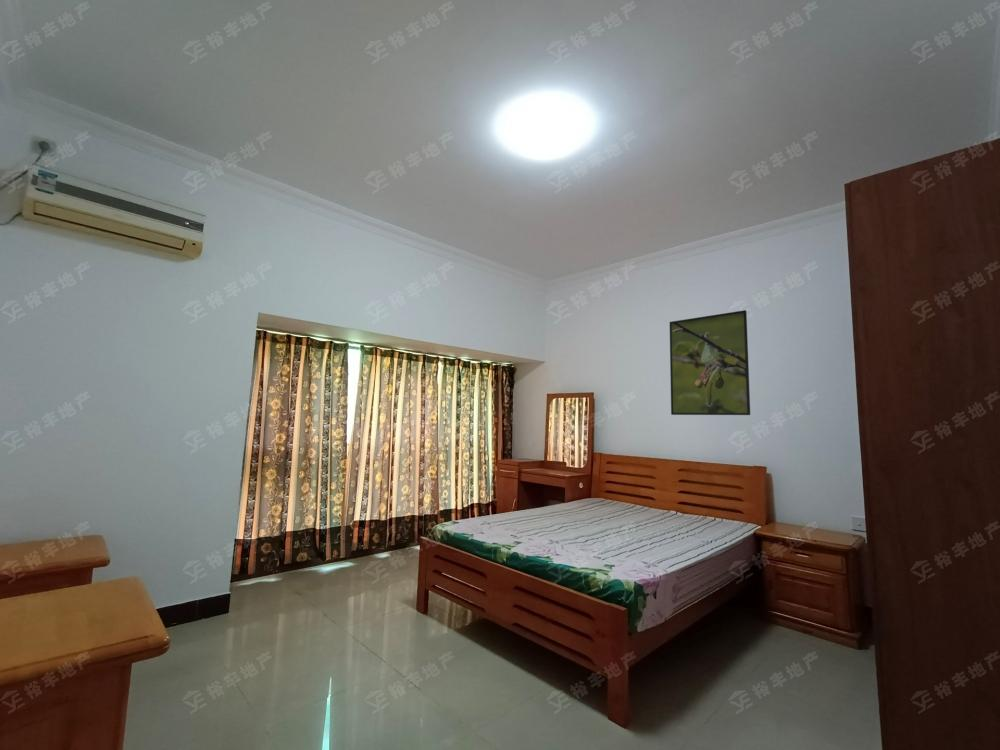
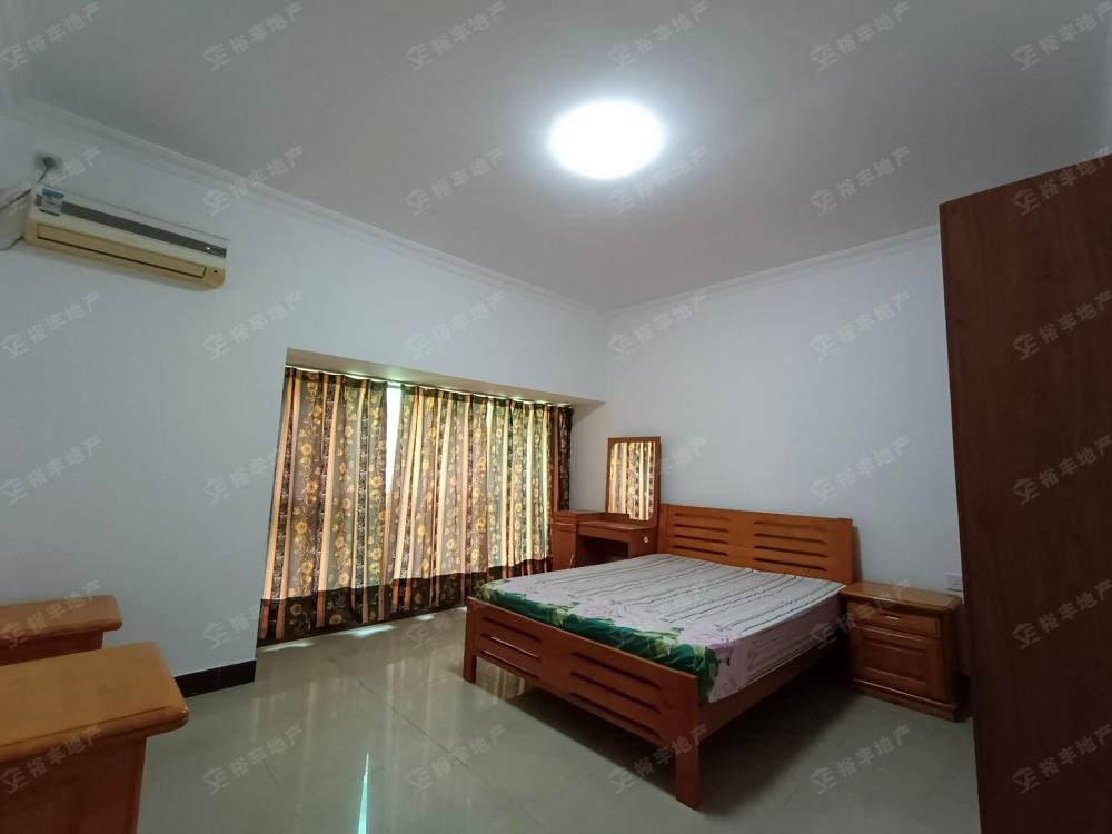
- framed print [669,309,751,416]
